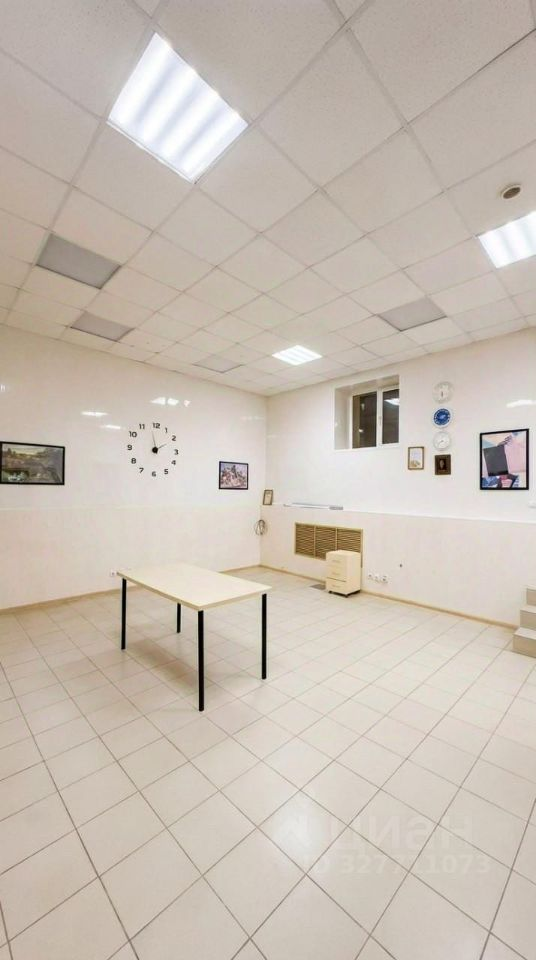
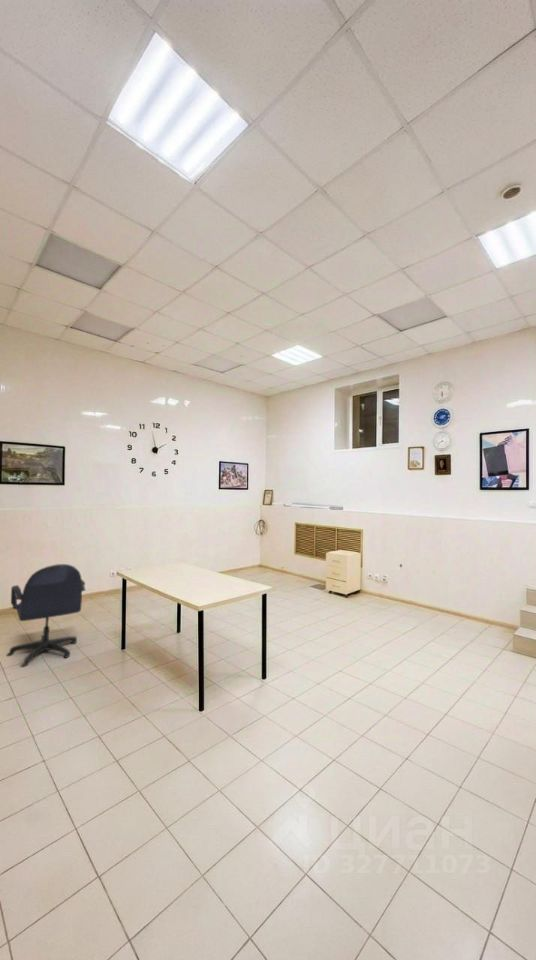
+ office chair [5,563,86,668]
